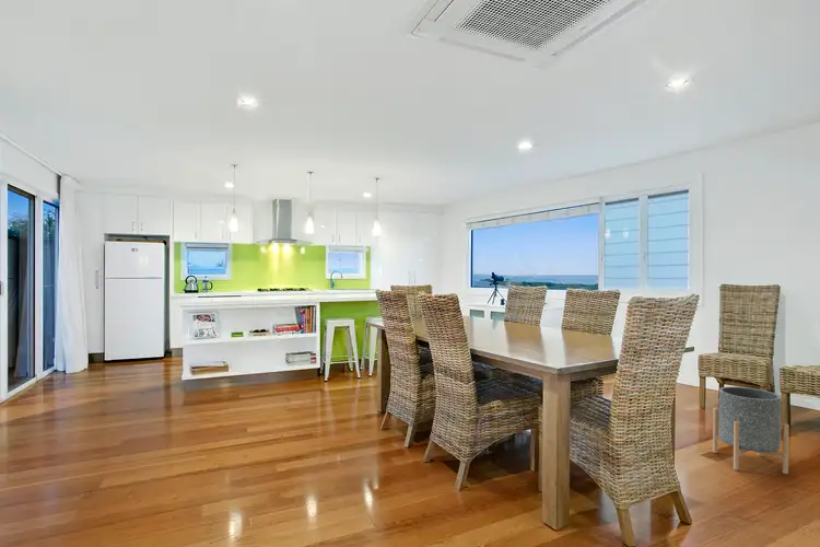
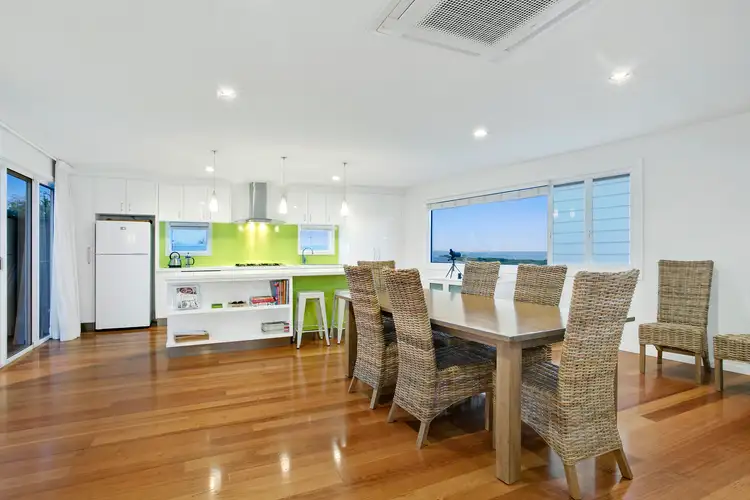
- planter [712,386,789,475]
